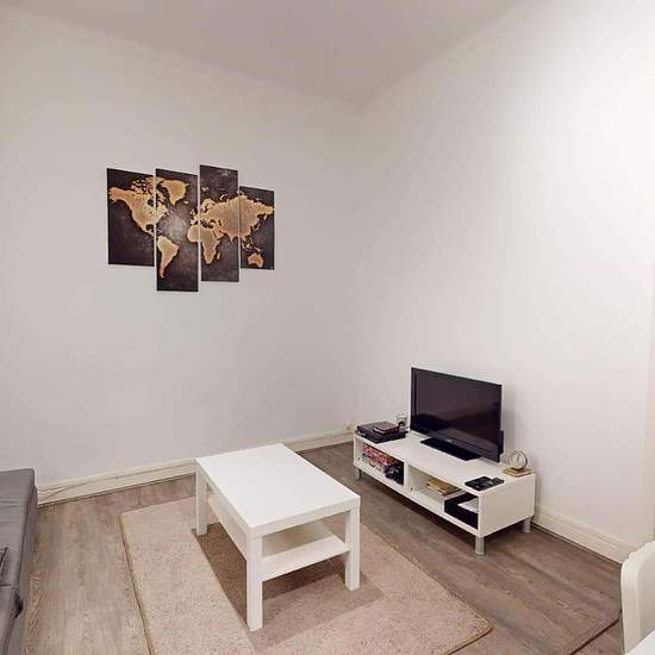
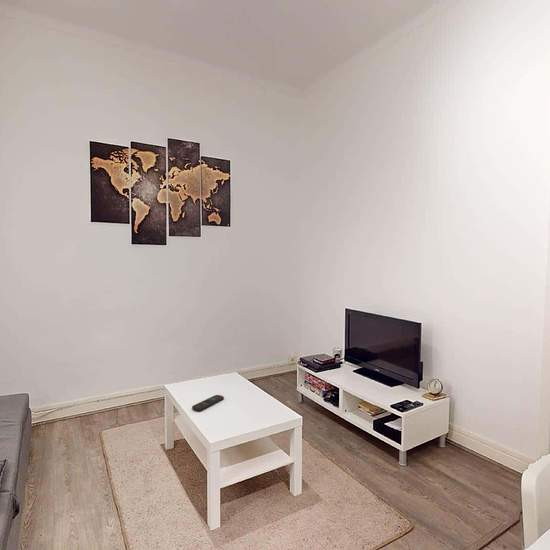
+ remote control [191,394,225,412]
